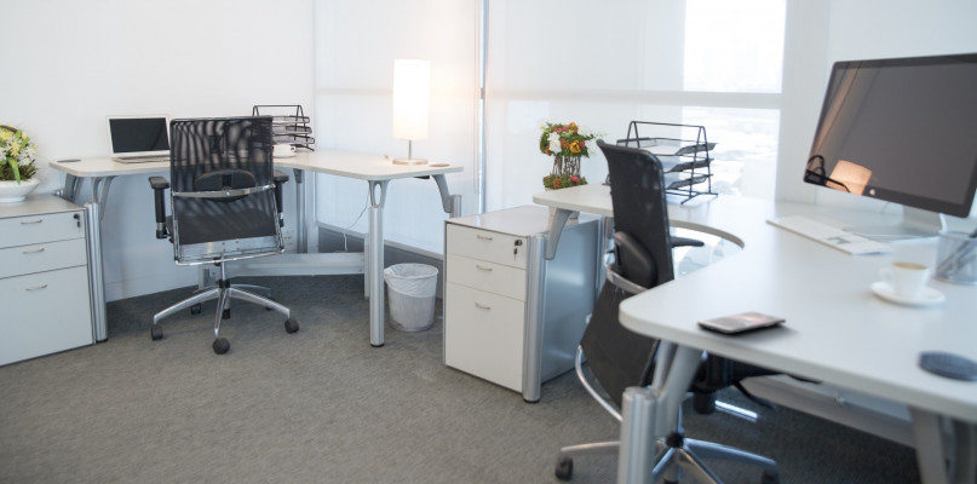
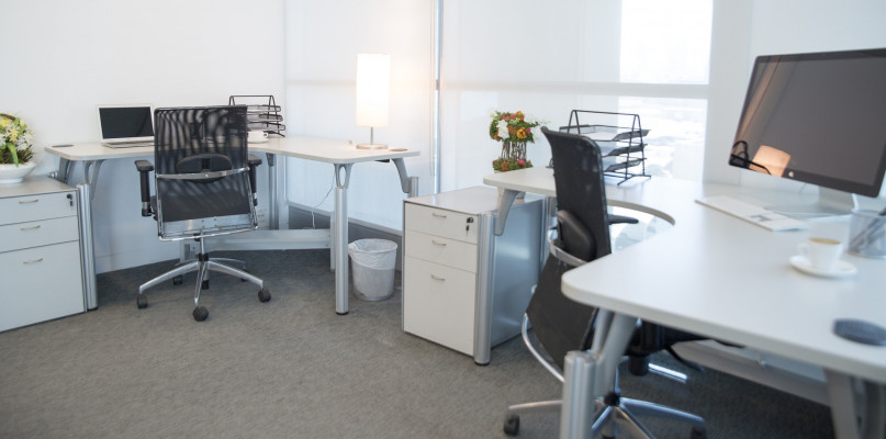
- smartphone [696,311,787,335]
